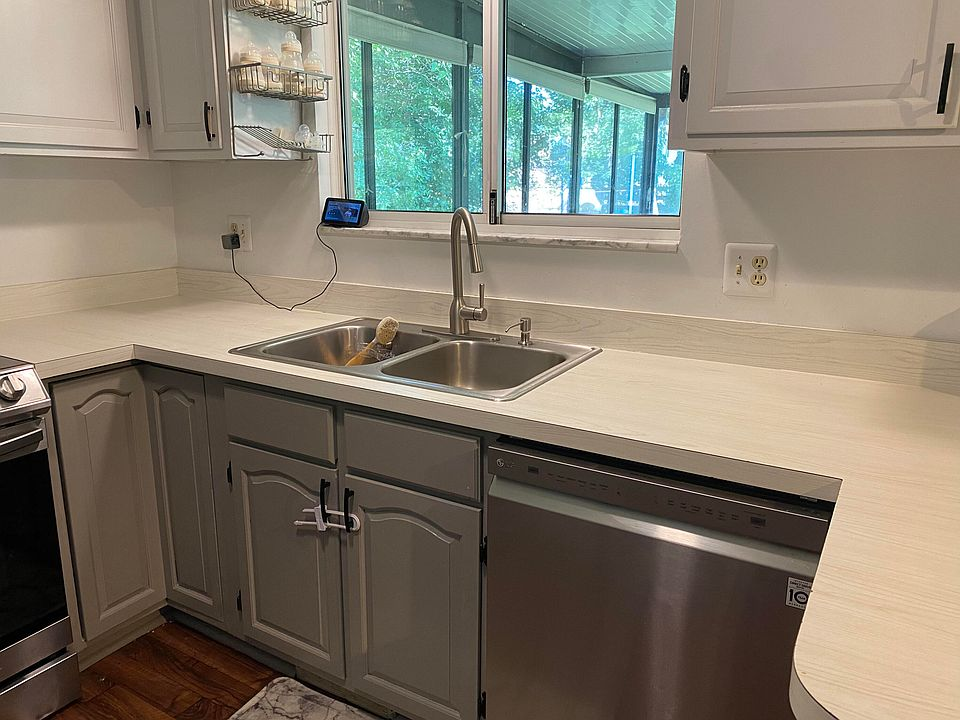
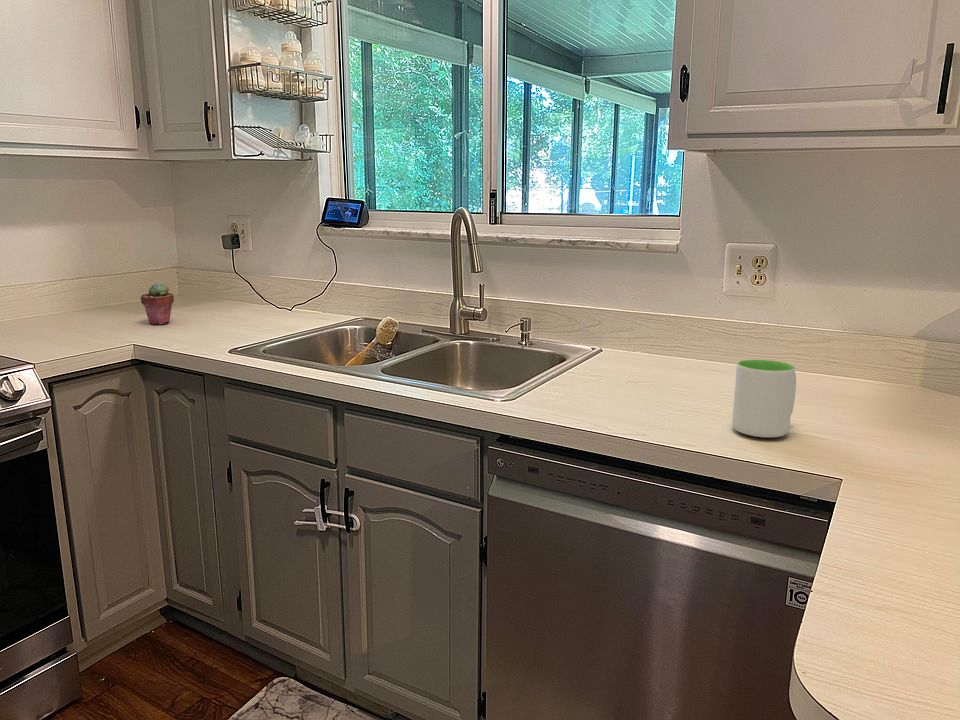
+ potted succulent [140,282,175,325]
+ mug [731,359,797,438]
